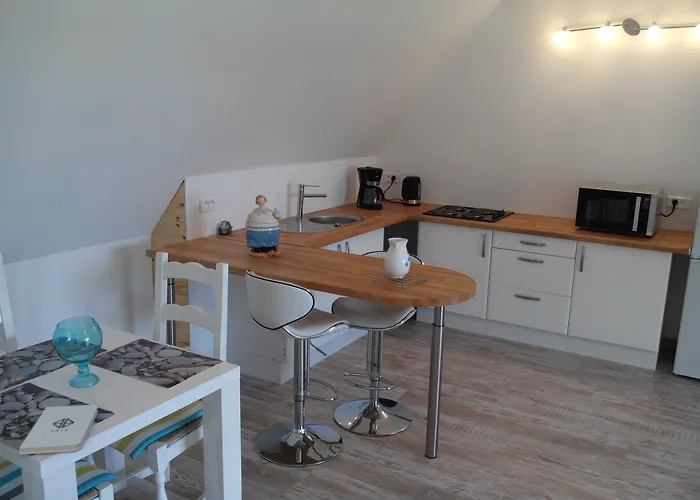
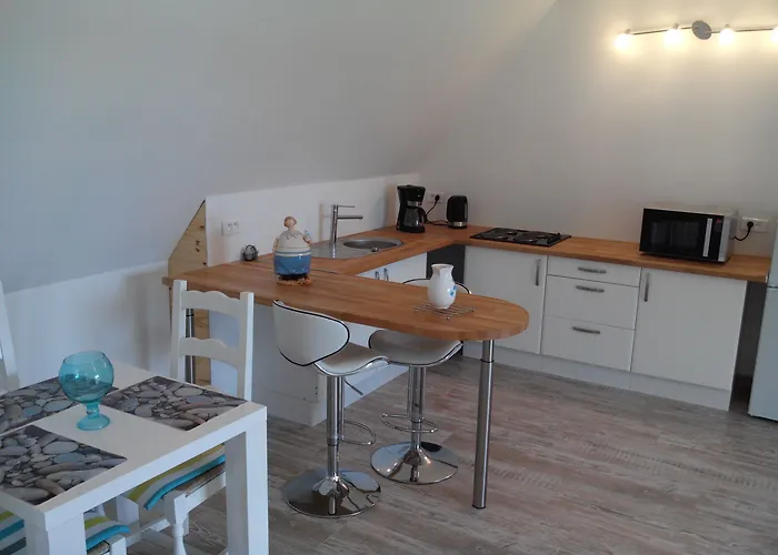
- notepad [19,404,99,456]
